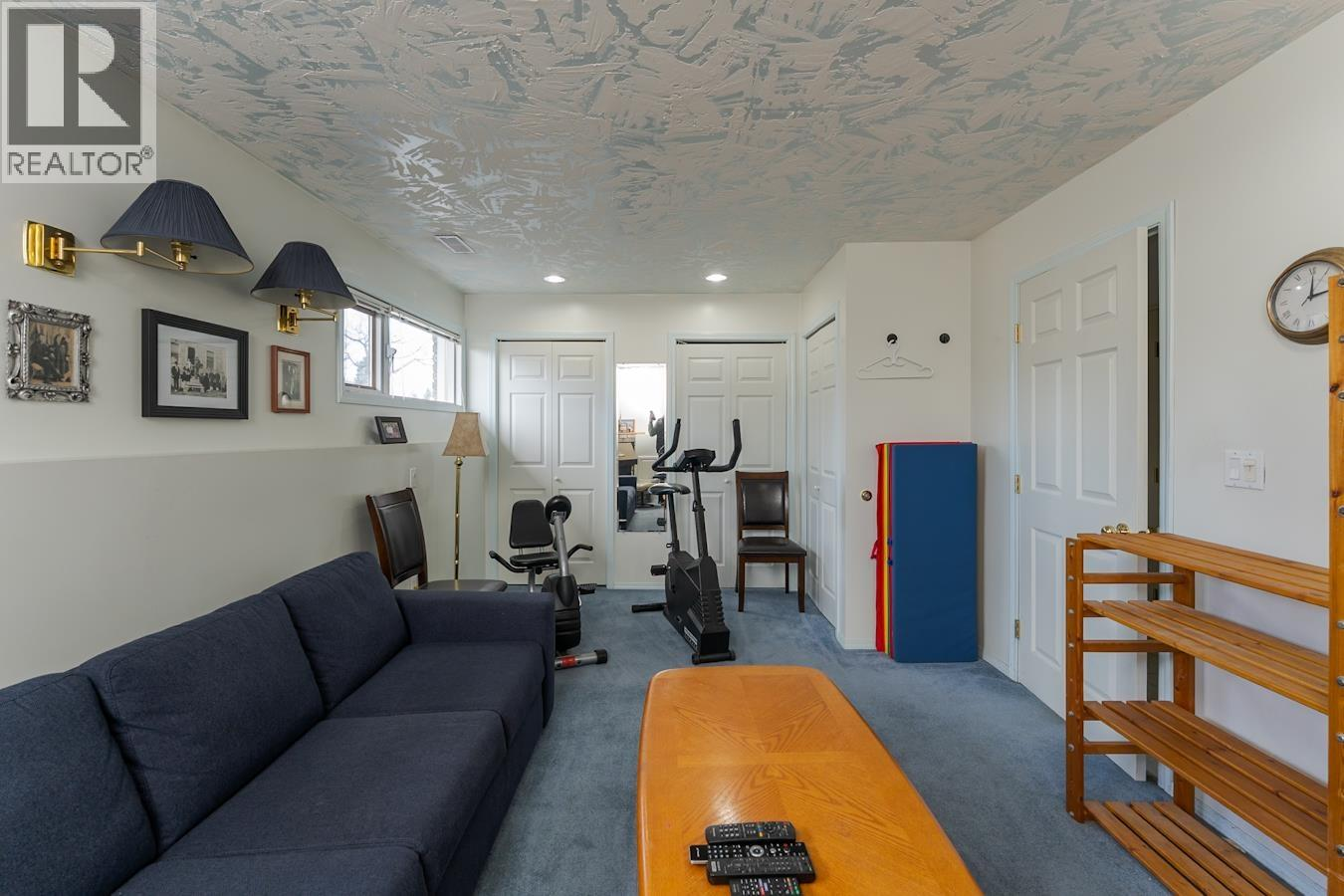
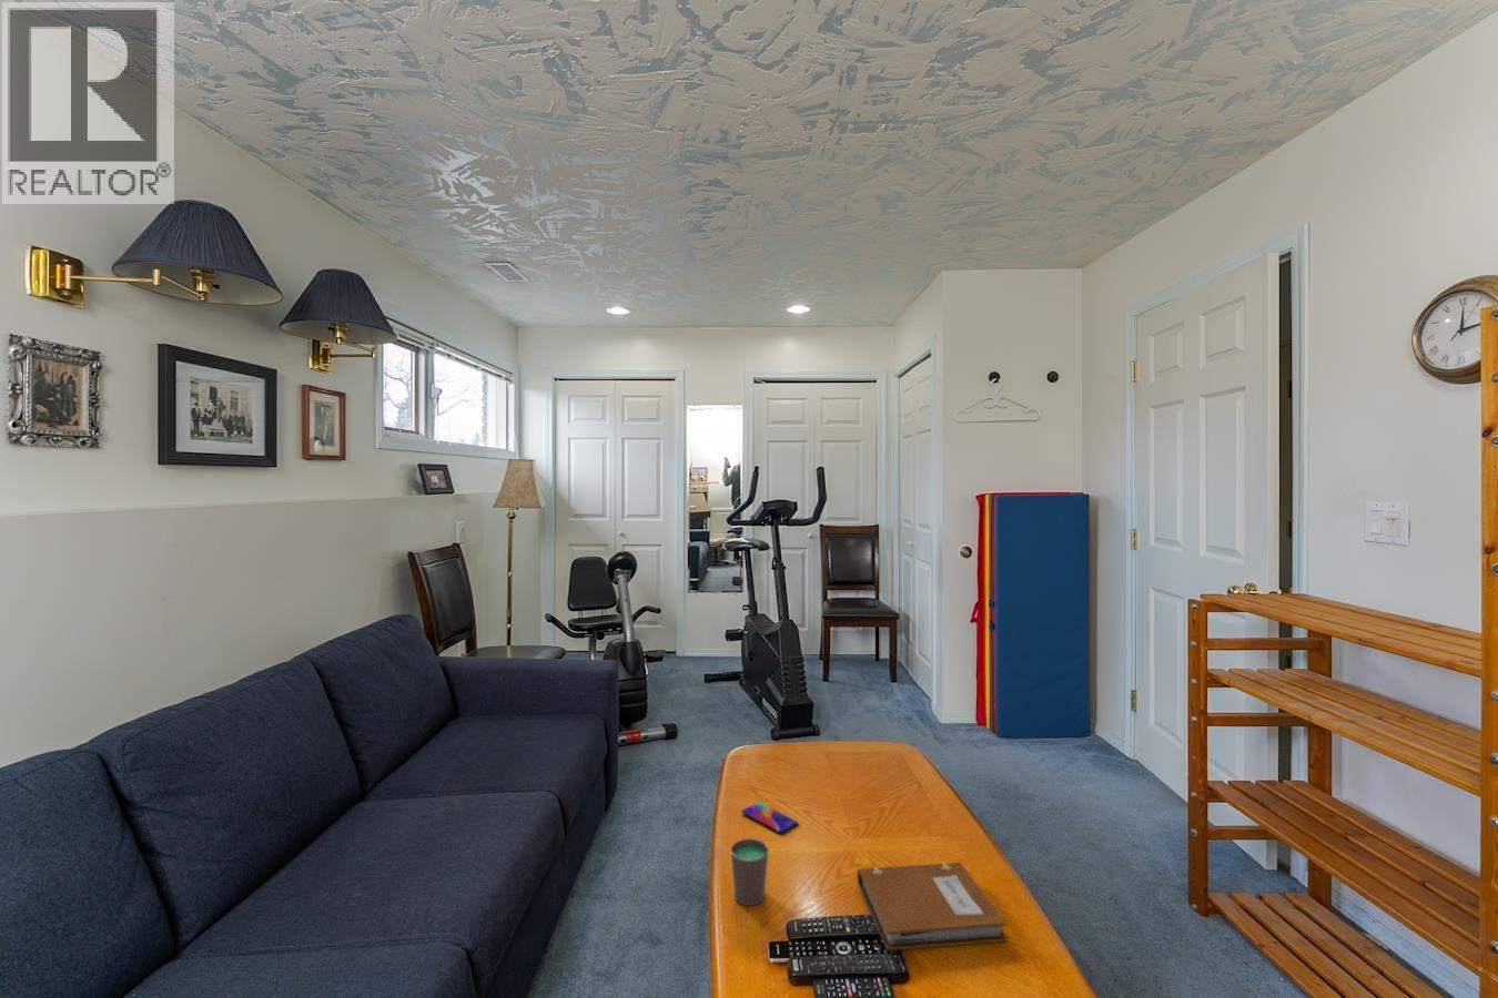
+ cup [730,838,770,907]
+ notebook [857,862,1008,951]
+ smartphone [740,802,799,835]
